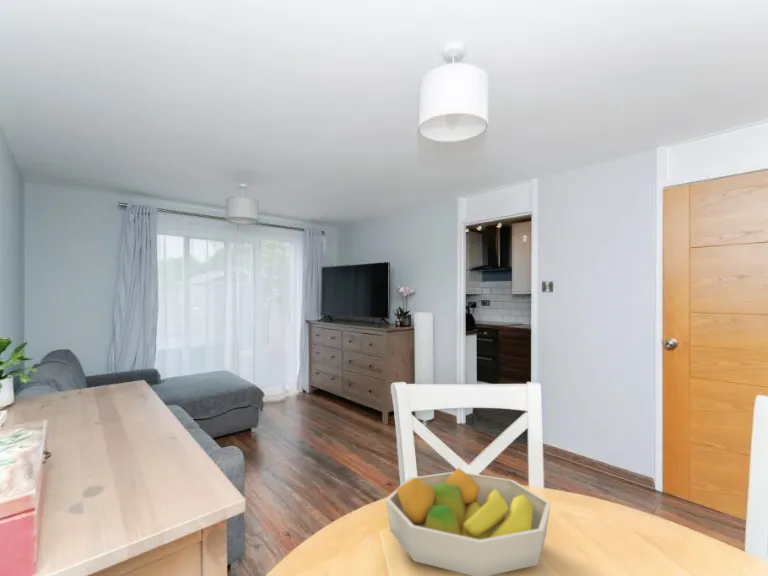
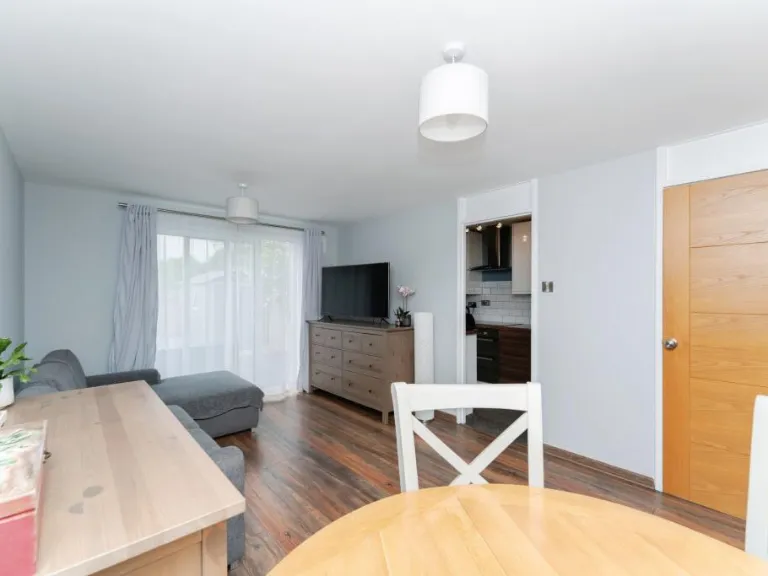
- fruit bowl [385,467,552,576]
